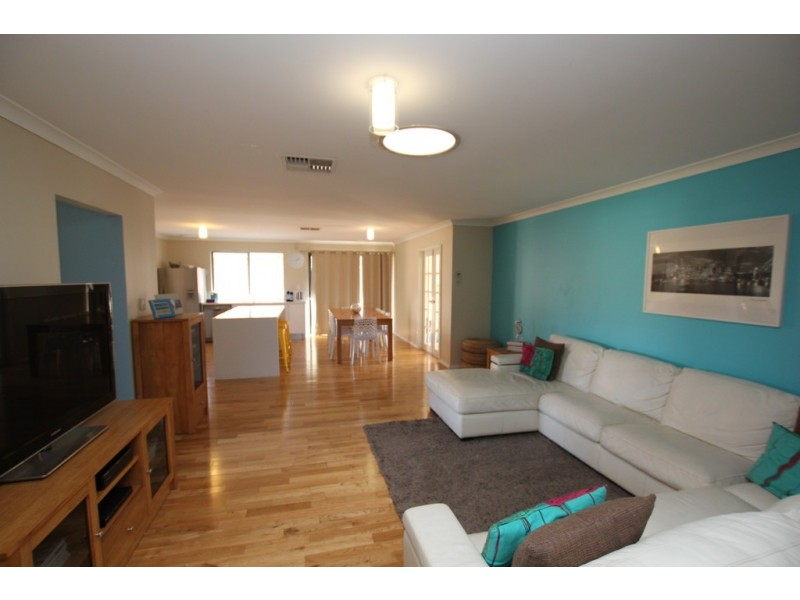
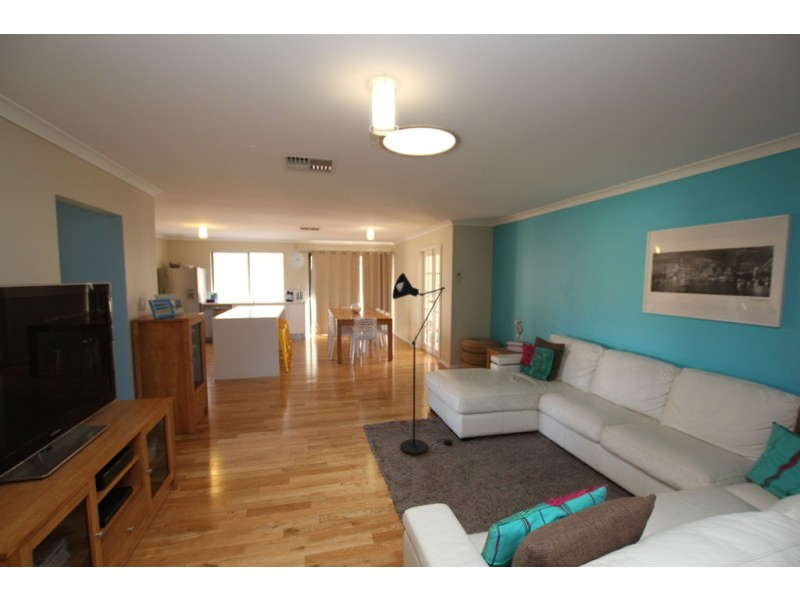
+ floor lamp [391,272,454,456]
